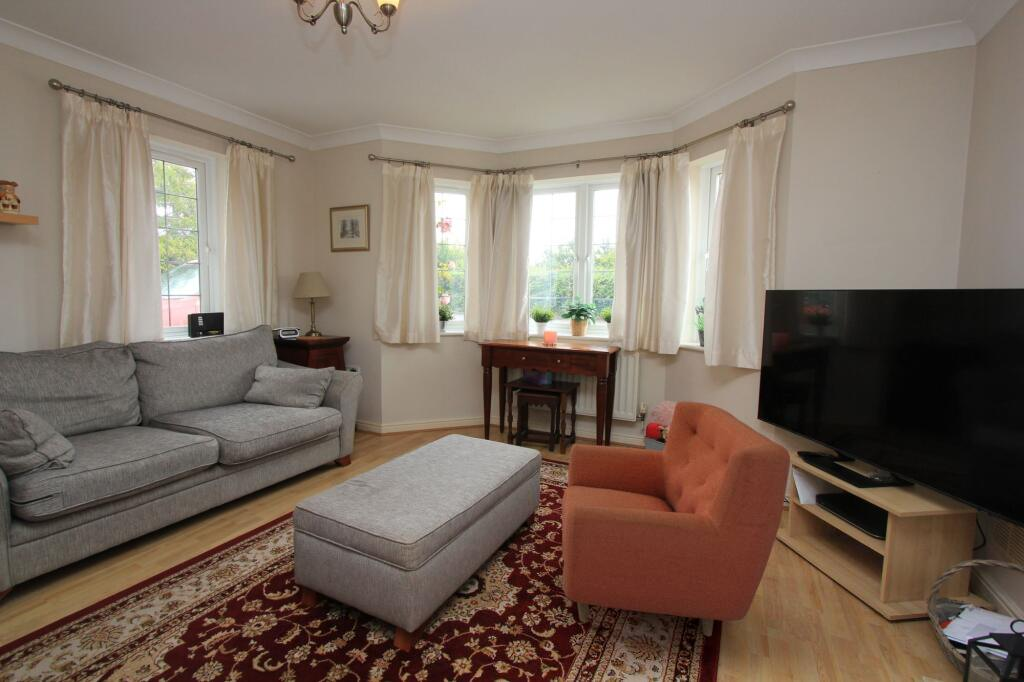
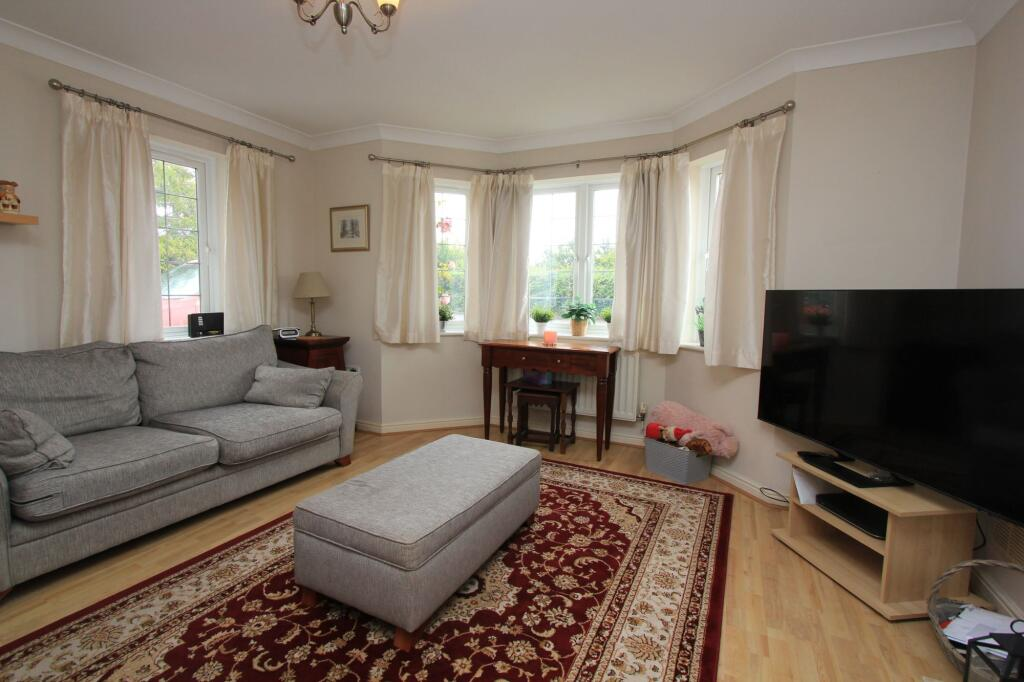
- armchair [561,400,791,637]
